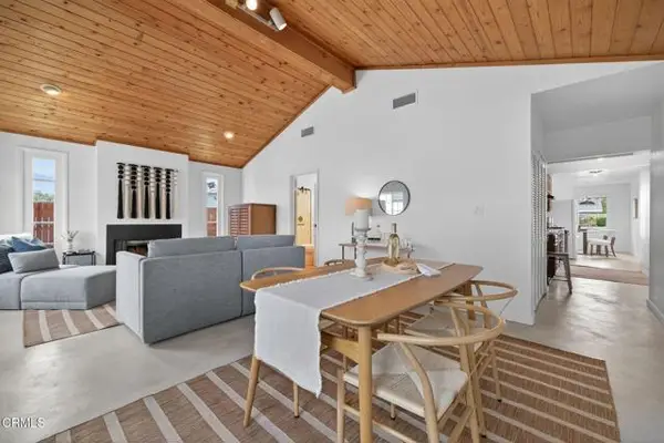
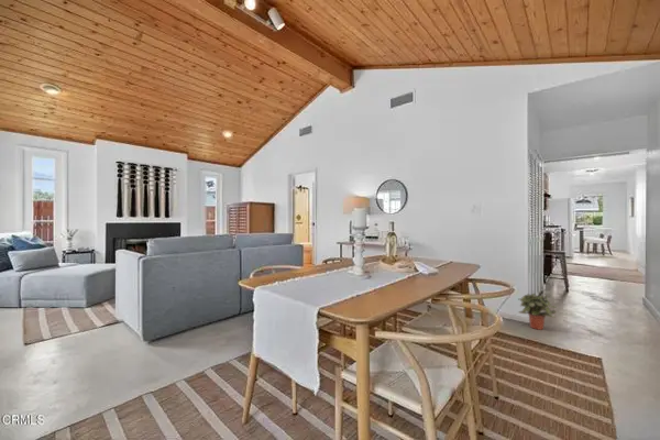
+ potted plant [517,293,558,331]
